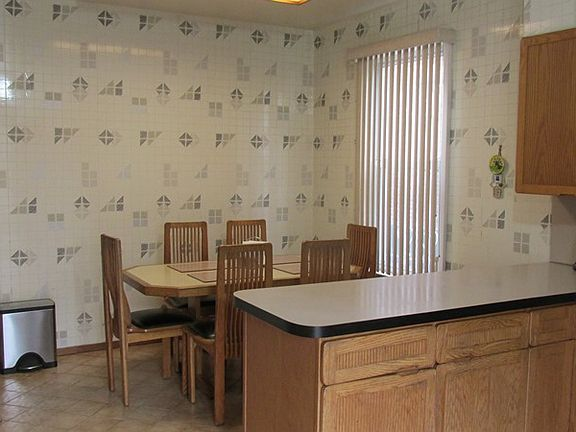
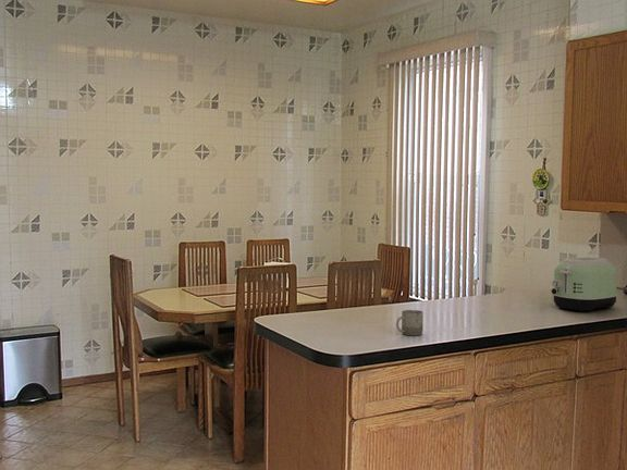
+ cup [395,309,425,336]
+ toaster [551,256,618,313]
